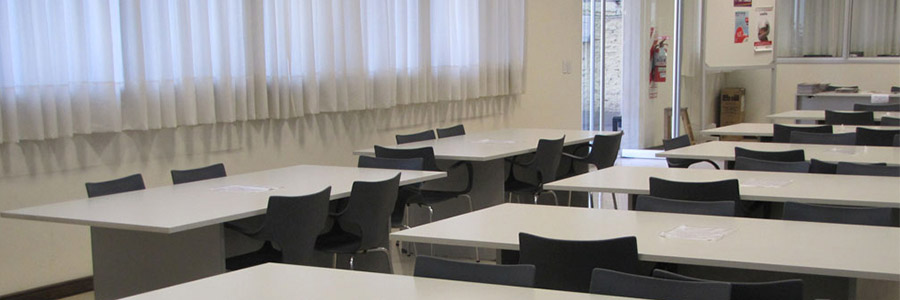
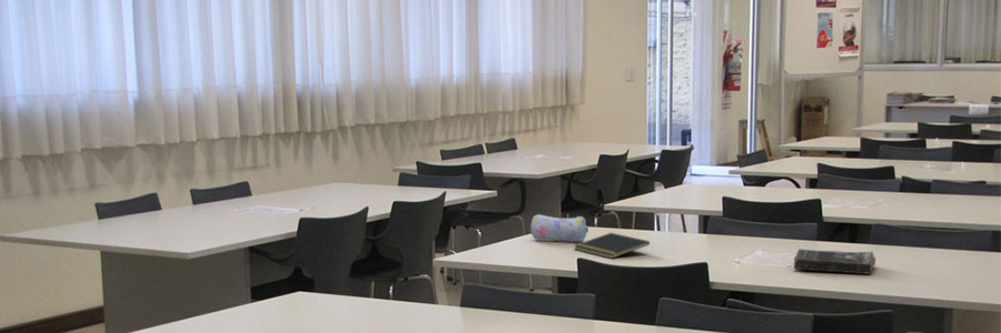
+ notepad [573,232,651,260]
+ pencil case [529,213,589,243]
+ book [793,248,876,275]
